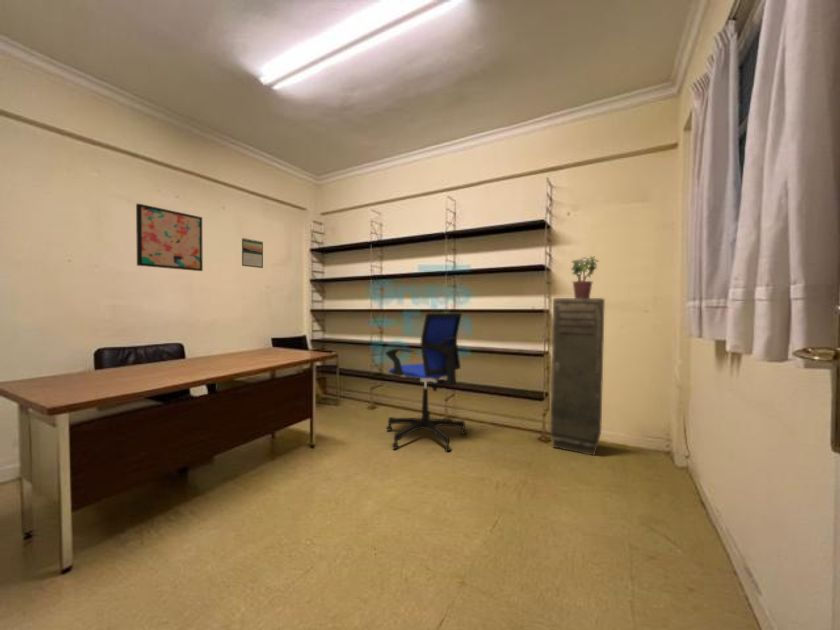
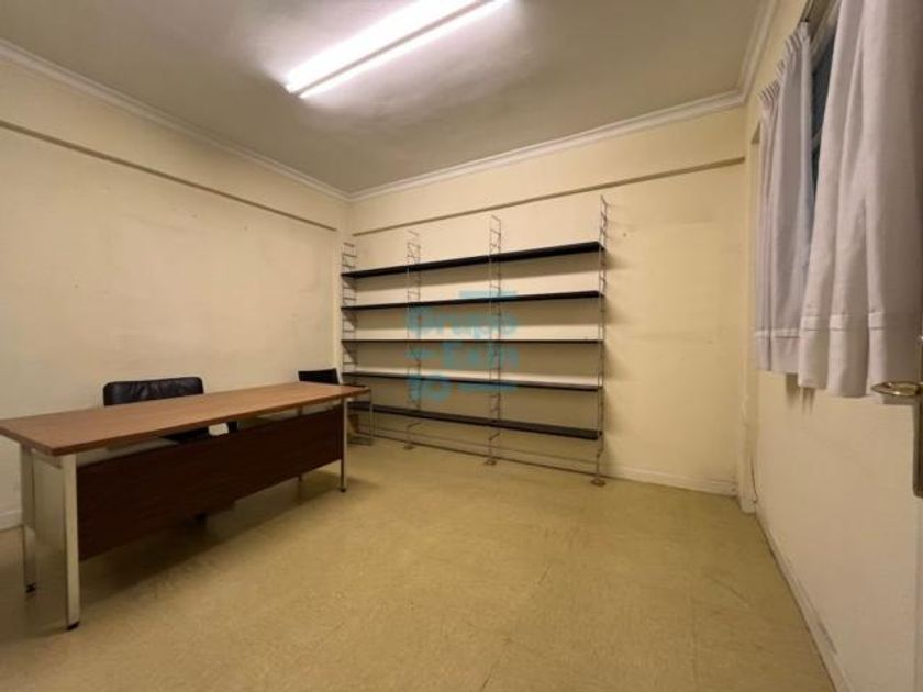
- calendar [241,237,264,269]
- storage cabinet [549,297,606,457]
- potted plant [570,255,600,298]
- wall art [135,203,204,272]
- office chair [384,312,468,453]
